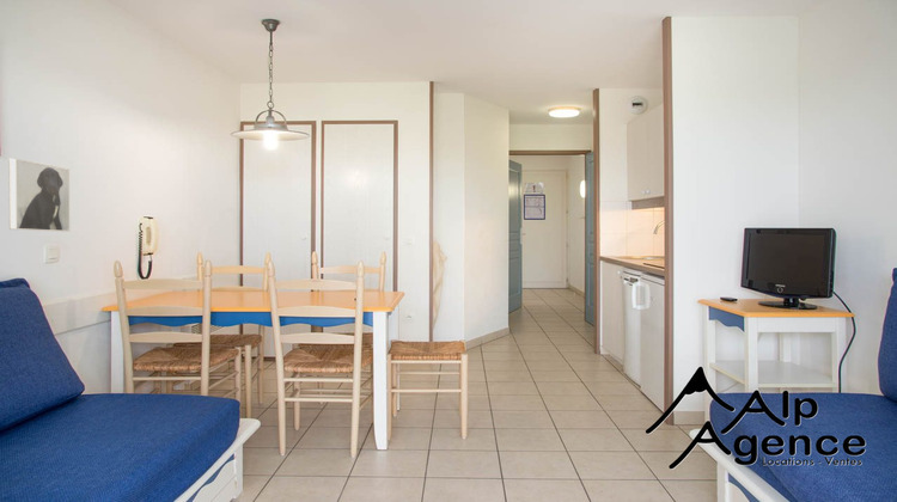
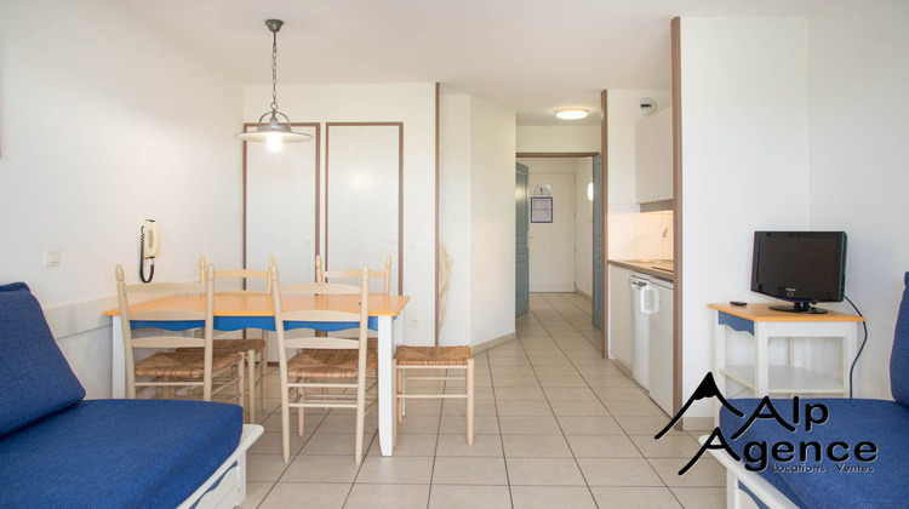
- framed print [7,158,72,233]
